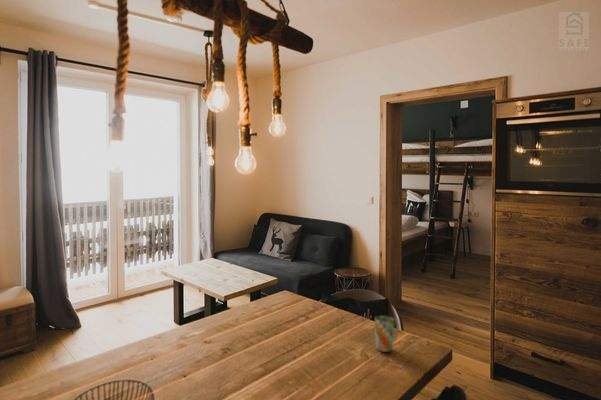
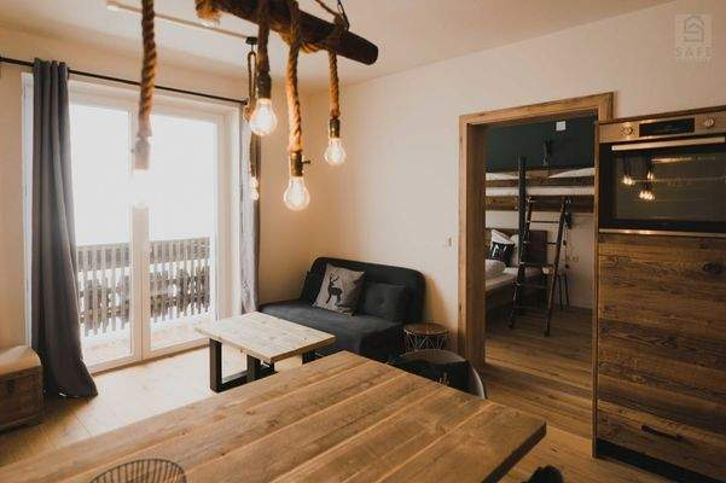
- cup [374,314,395,353]
